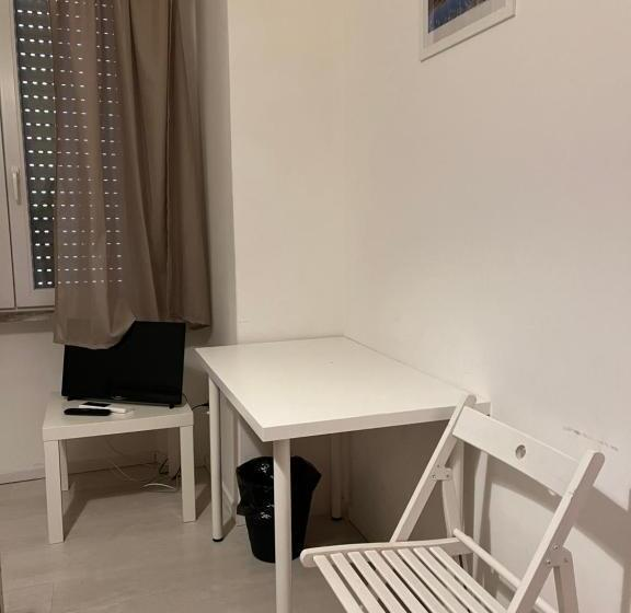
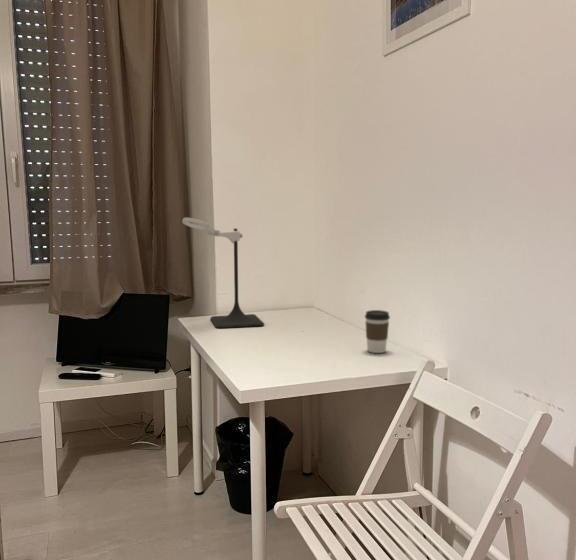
+ coffee cup [364,309,391,354]
+ speaker stand [181,217,265,329]
